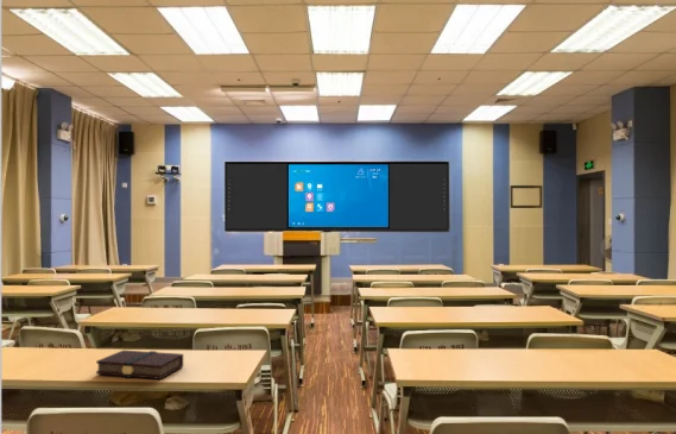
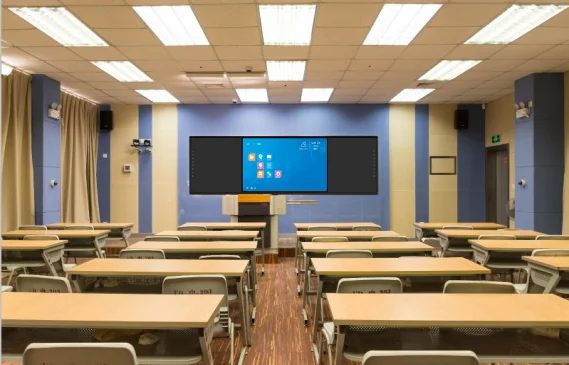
- book [95,350,184,380]
